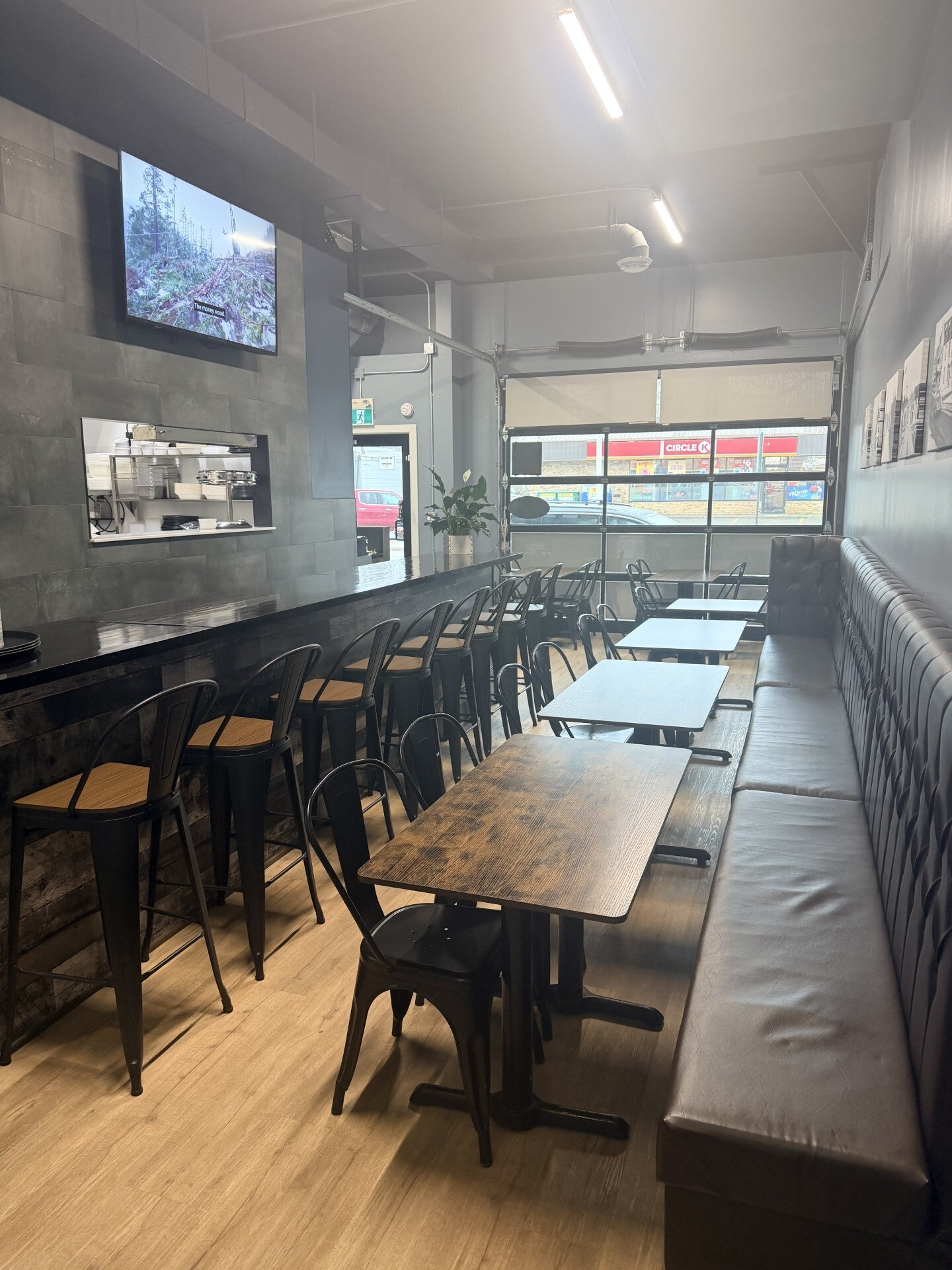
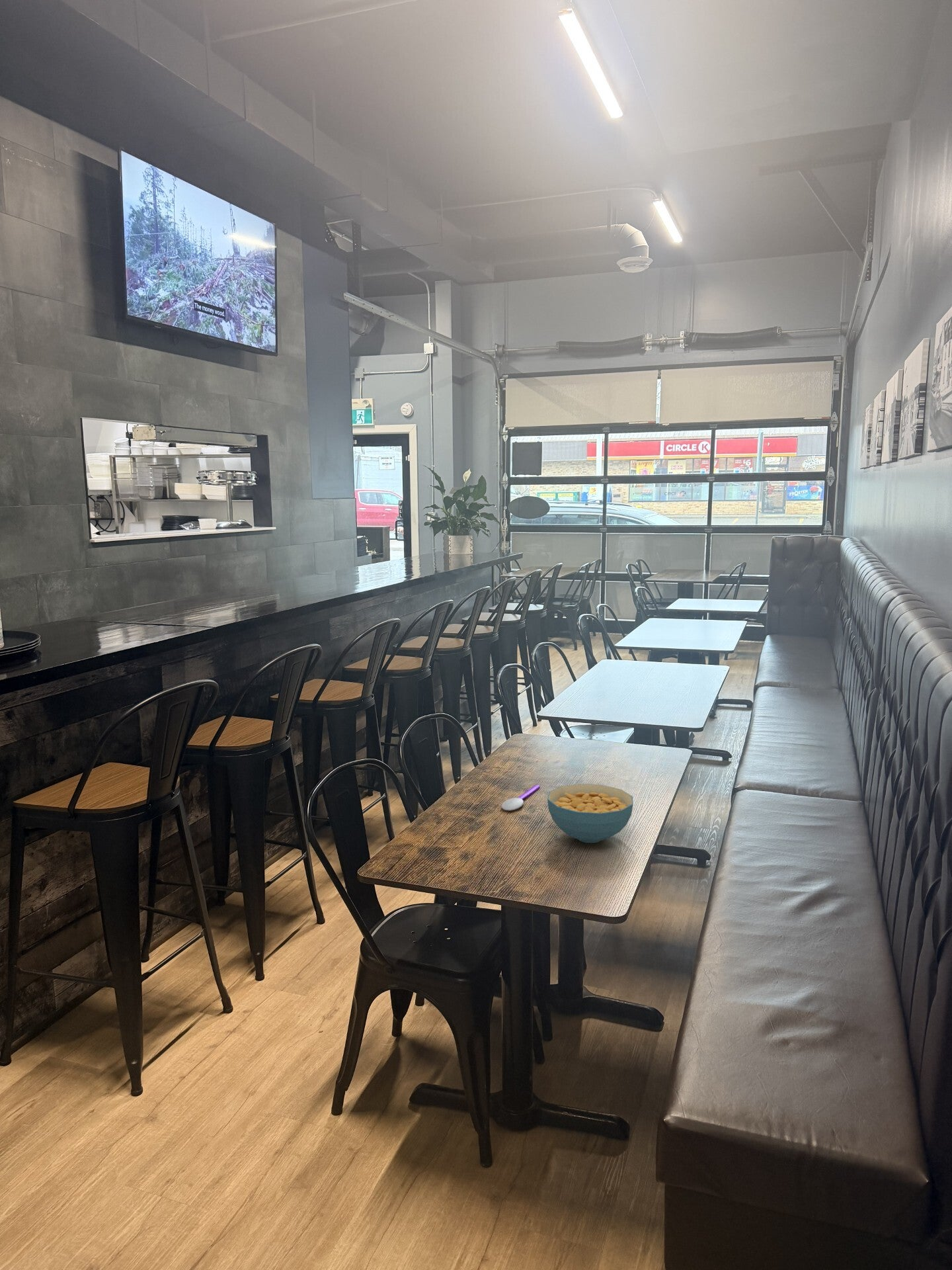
+ spoon [501,784,541,811]
+ cereal bowl [547,783,634,843]
